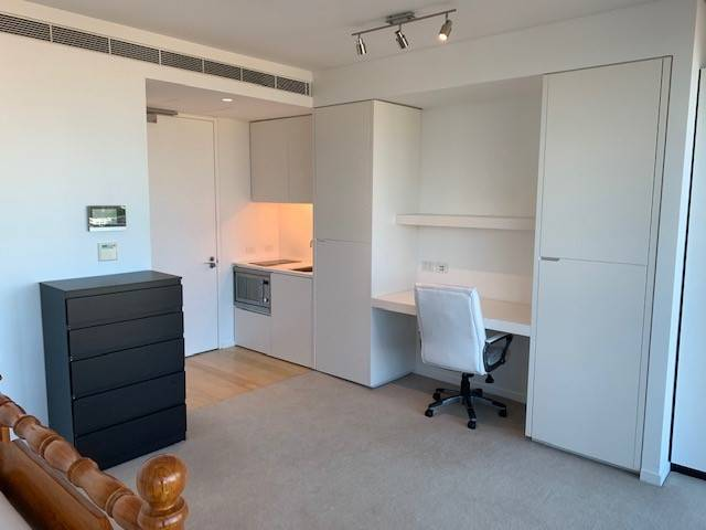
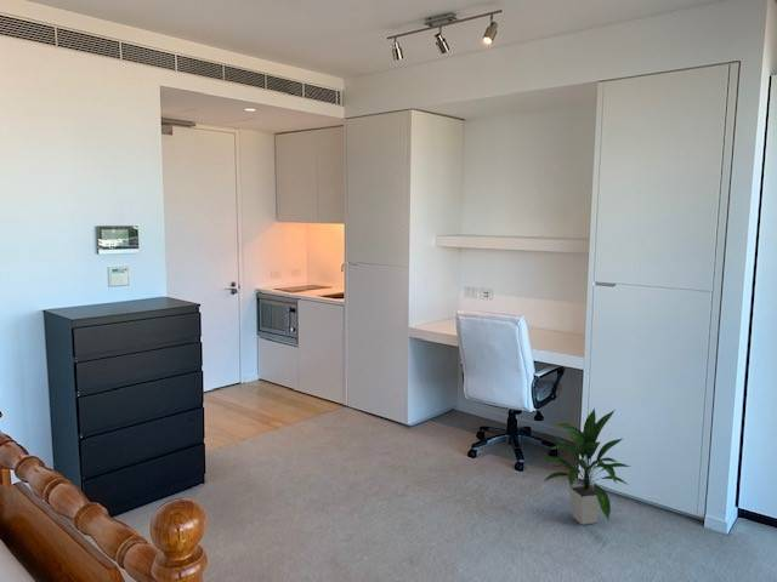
+ indoor plant [538,407,631,526]
